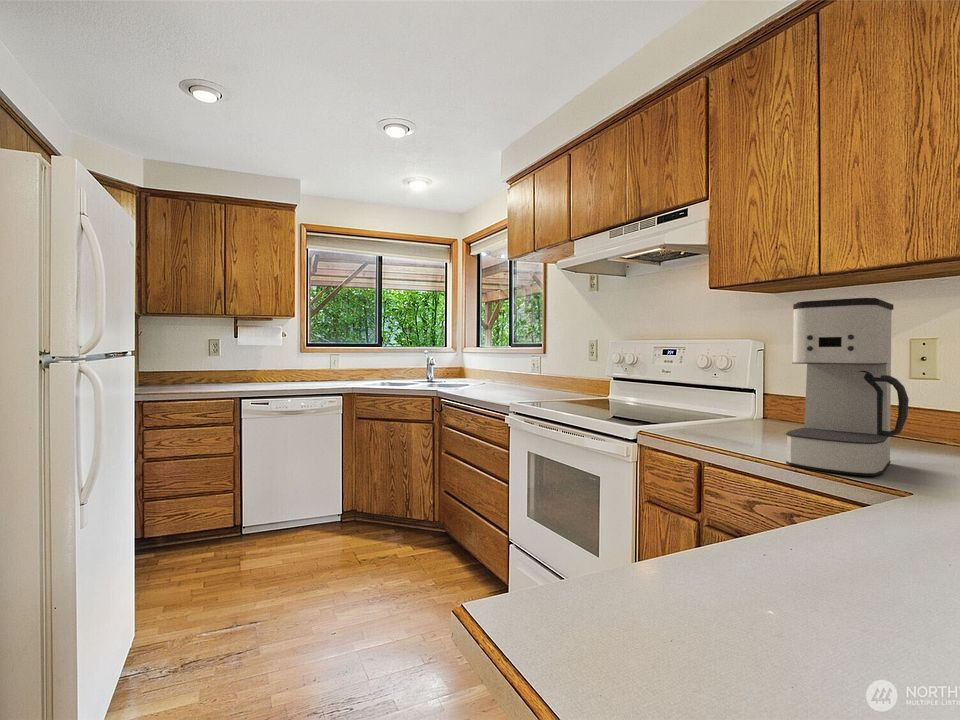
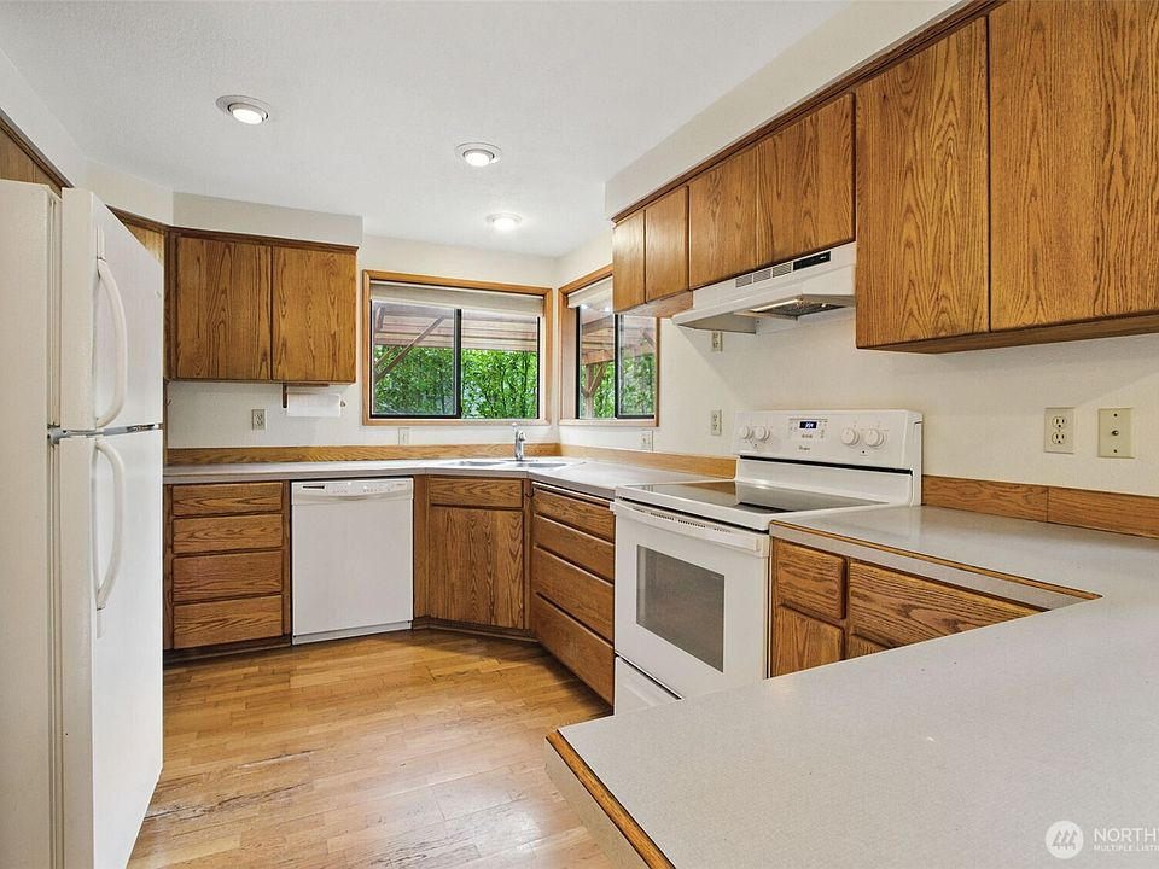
- coffee maker [785,297,909,477]
